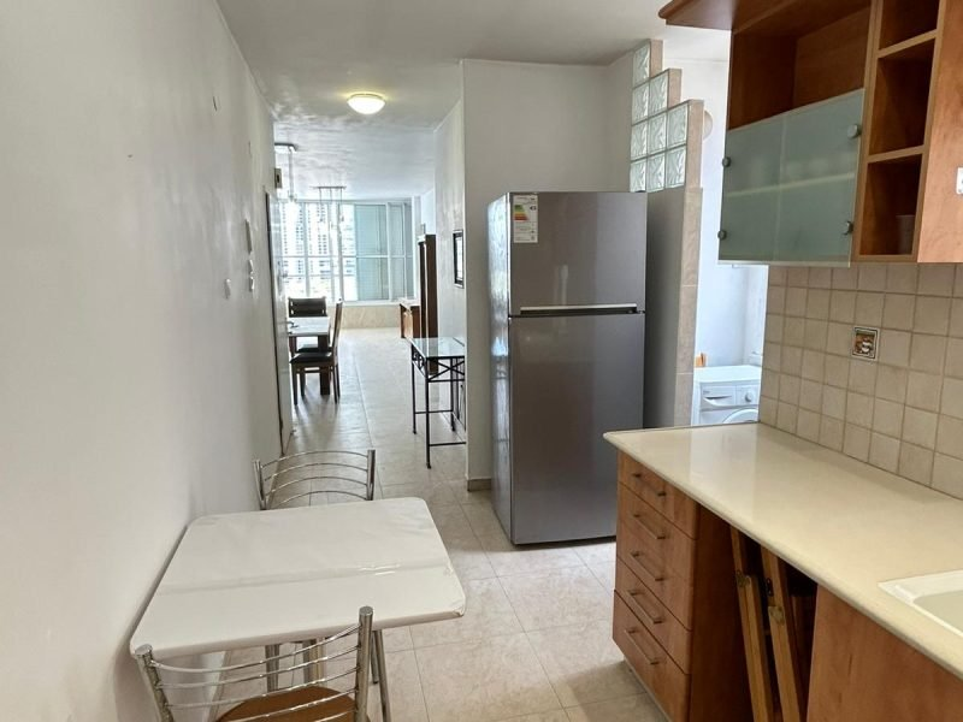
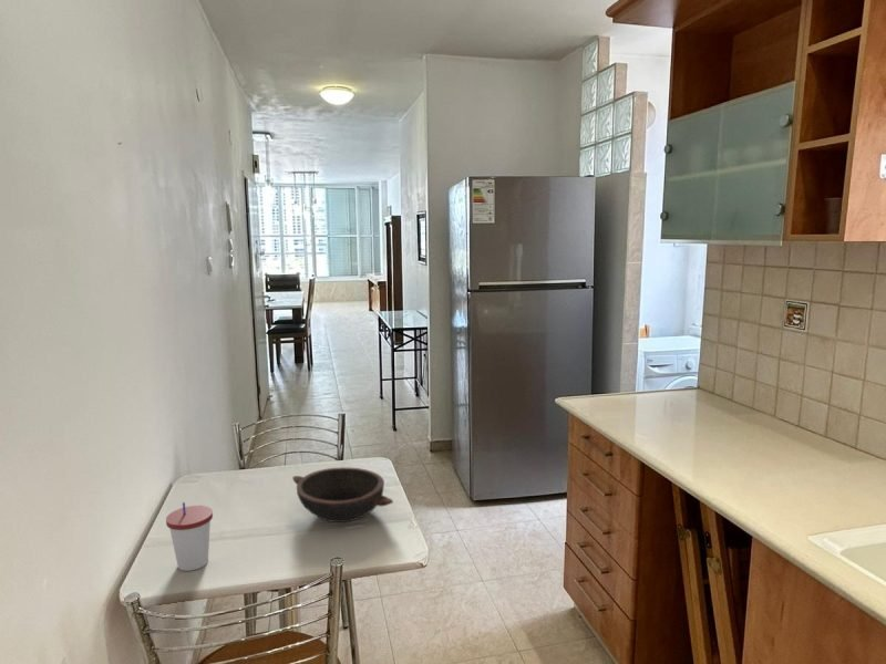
+ cup [165,501,214,572]
+ bowl [291,466,394,523]
